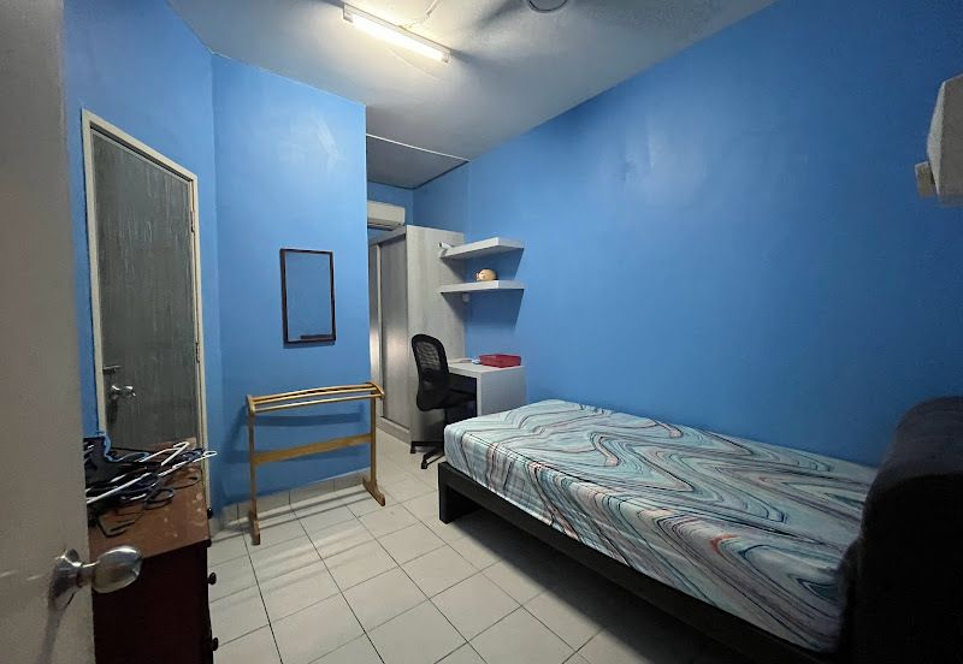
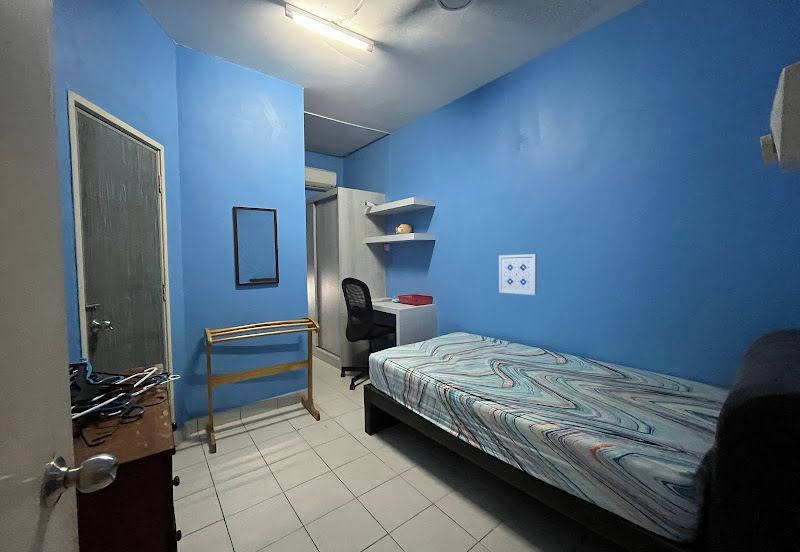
+ wall art [498,253,538,296]
